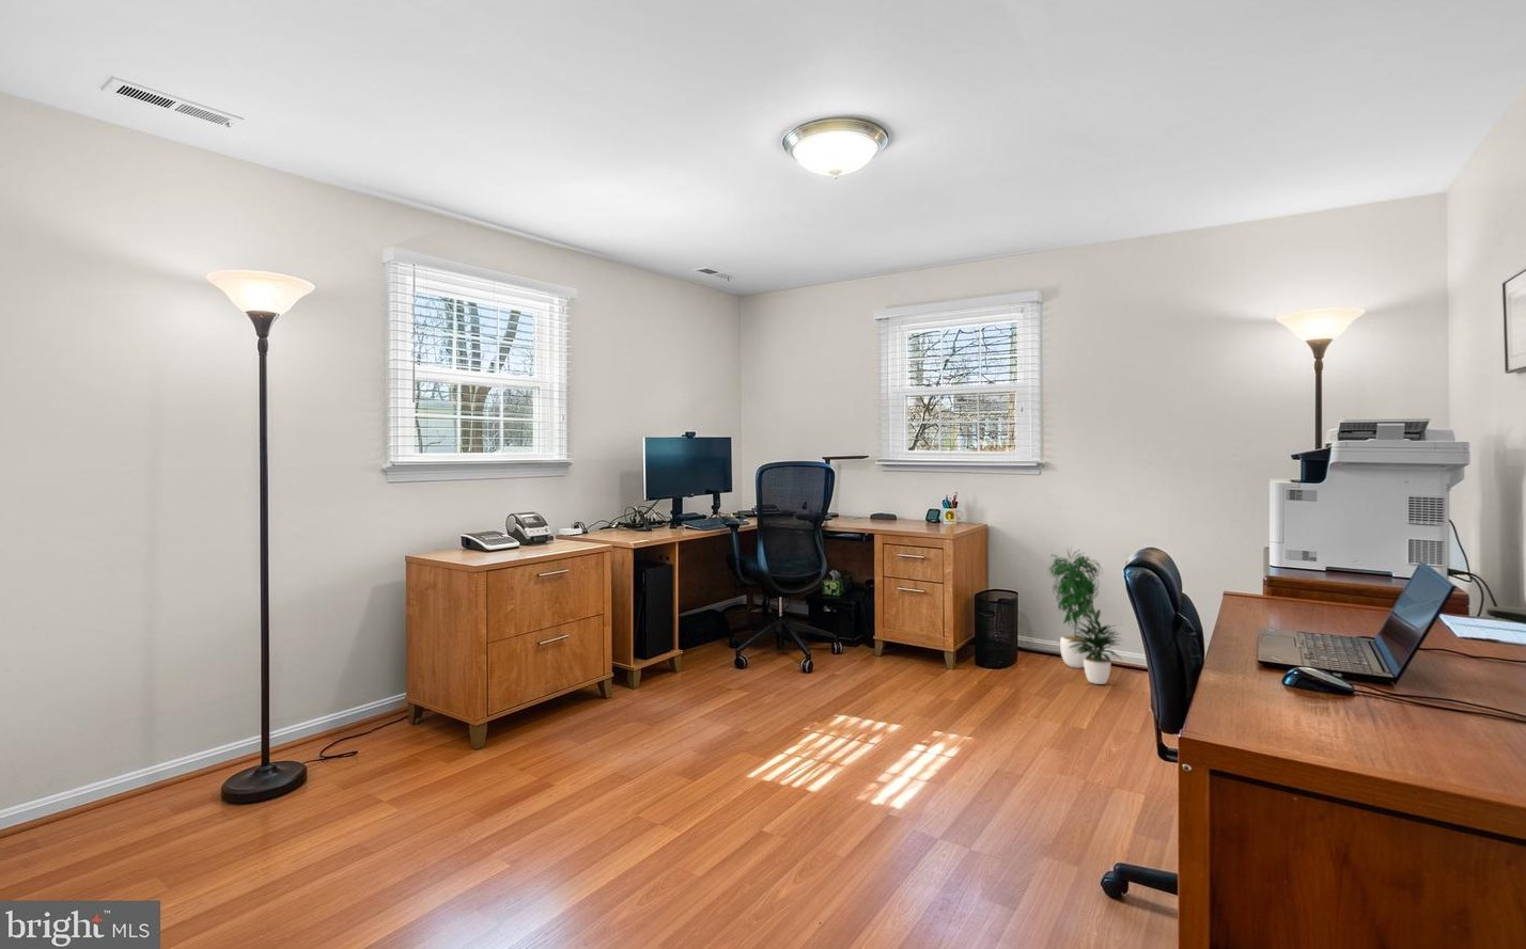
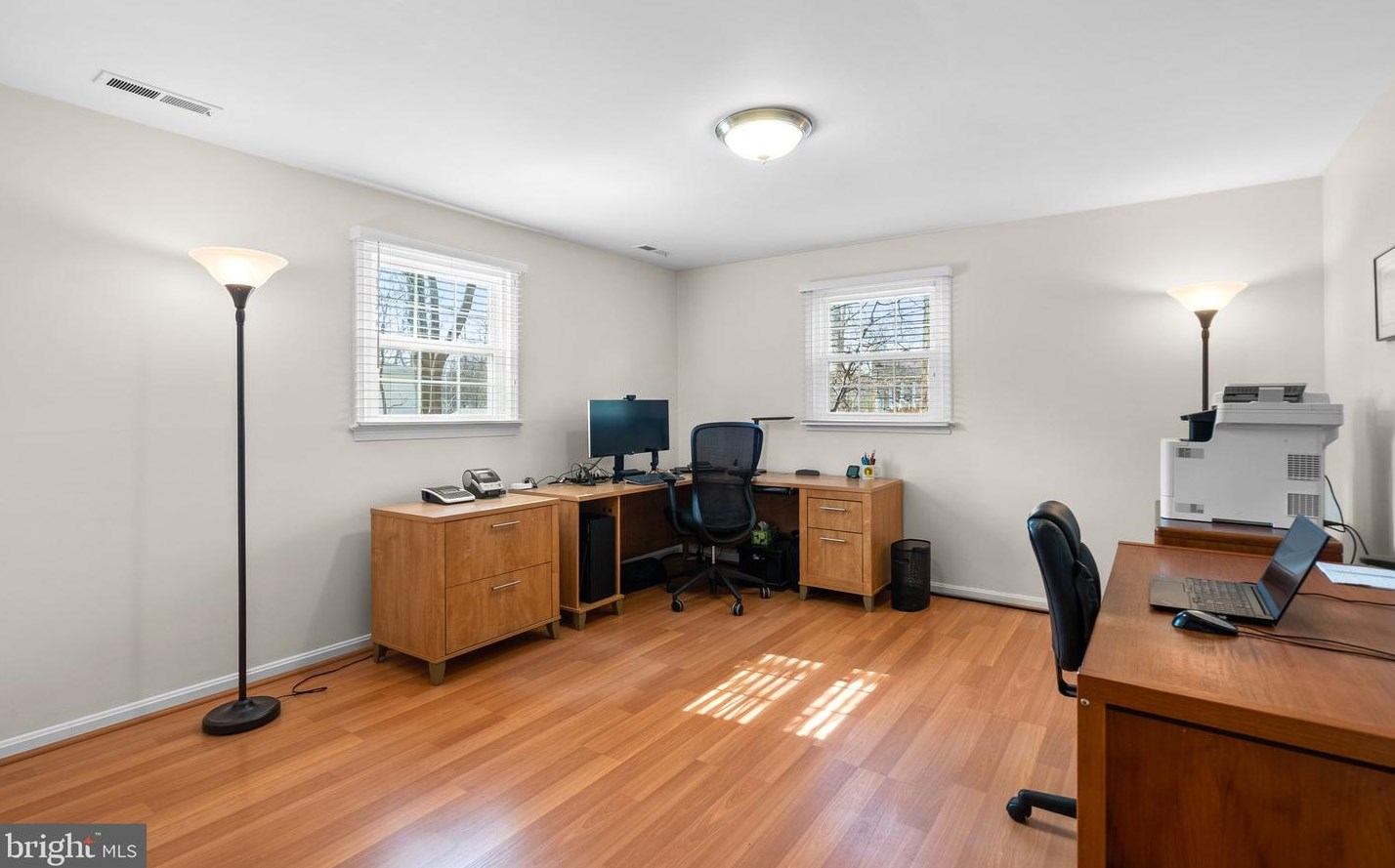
- potted plant [1046,546,1126,686]
